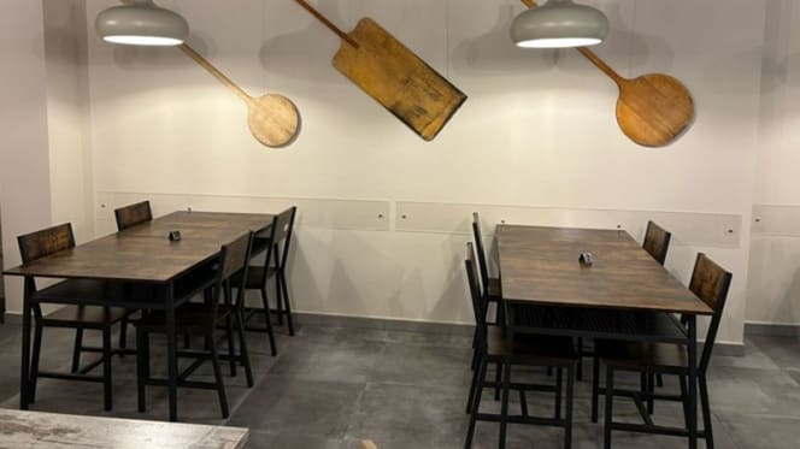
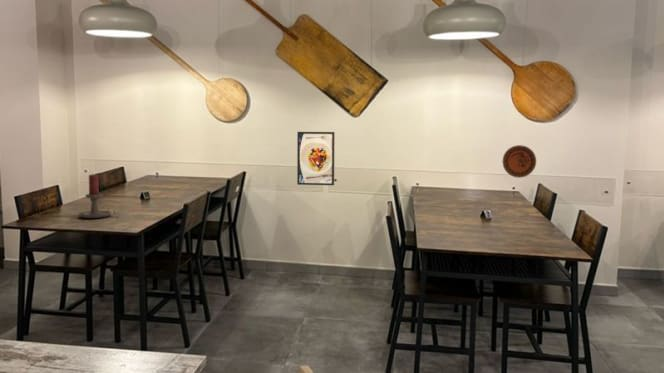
+ decorative plate [502,144,537,179]
+ candle holder [77,173,121,219]
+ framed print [296,131,336,186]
